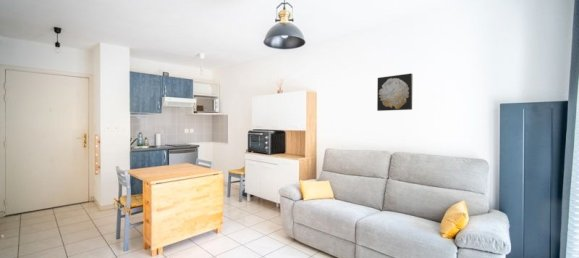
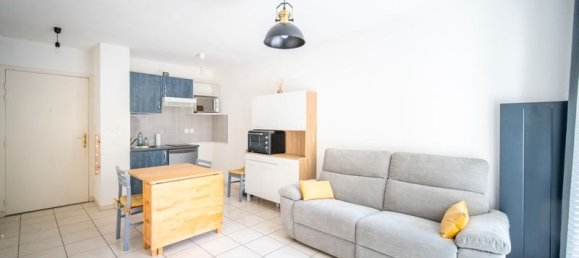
- wall art [376,72,414,112]
